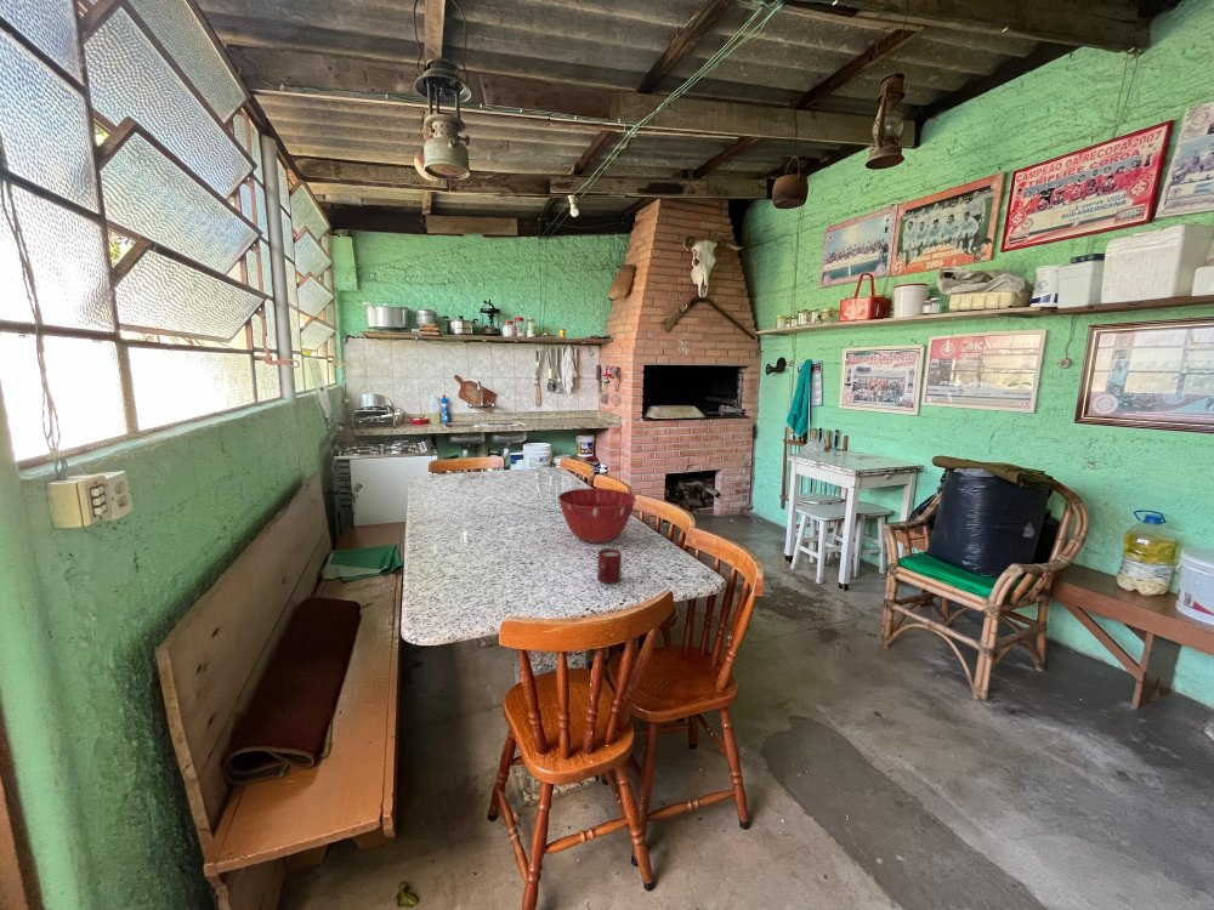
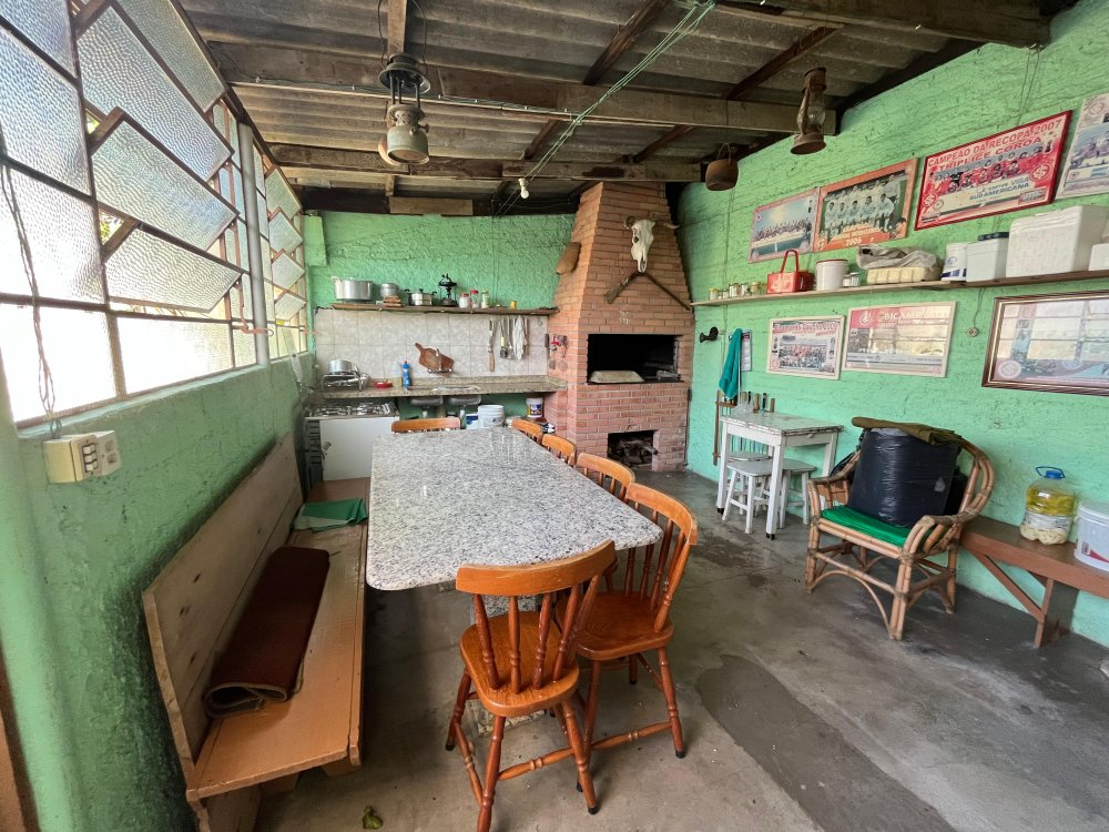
- cup [596,547,623,585]
- mixing bowl [557,487,637,544]
